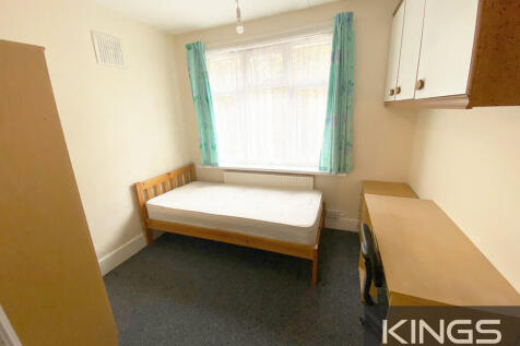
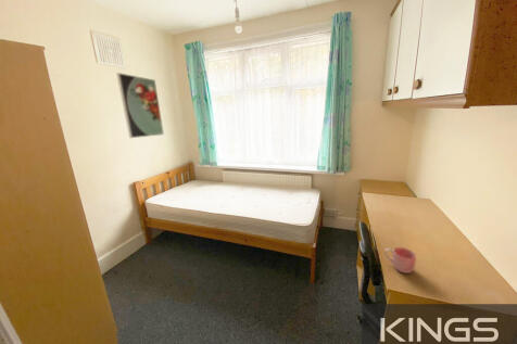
+ mug [383,246,417,275]
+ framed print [116,72,165,139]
